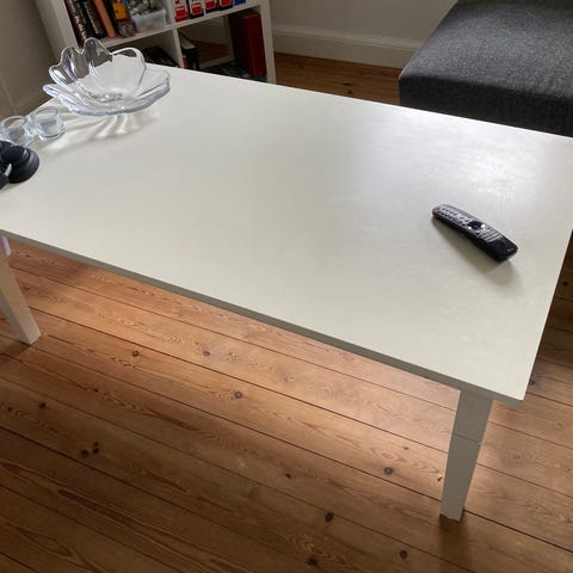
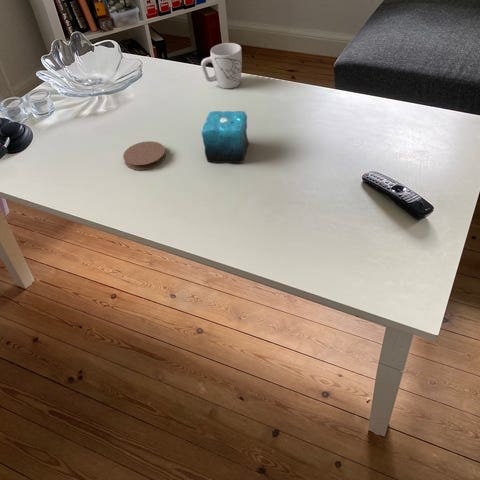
+ candle [201,110,250,164]
+ mug [200,42,243,89]
+ coaster [122,140,167,171]
